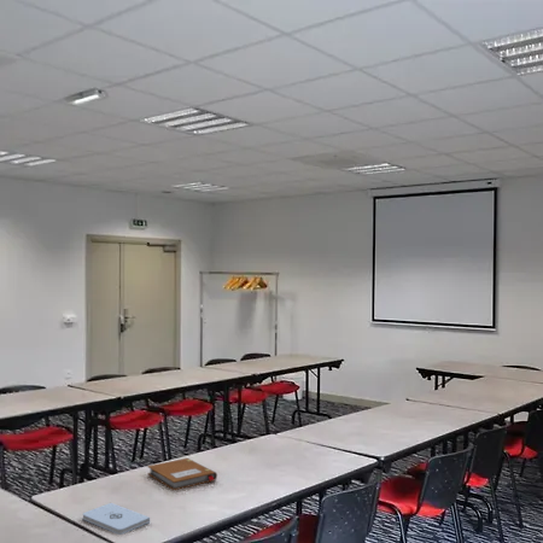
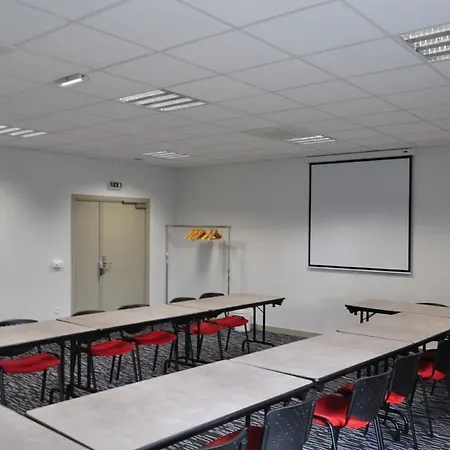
- notebook [146,457,218,491]
- notepad [82,502,151,536]
